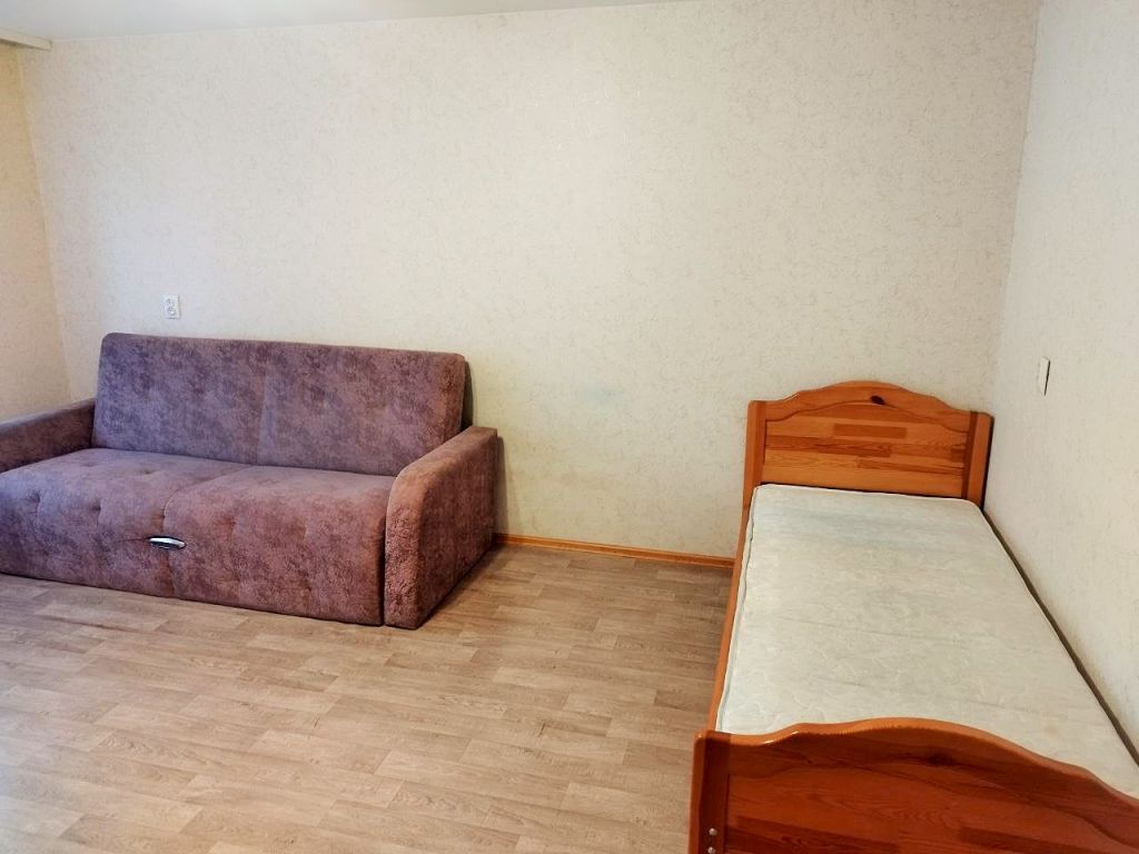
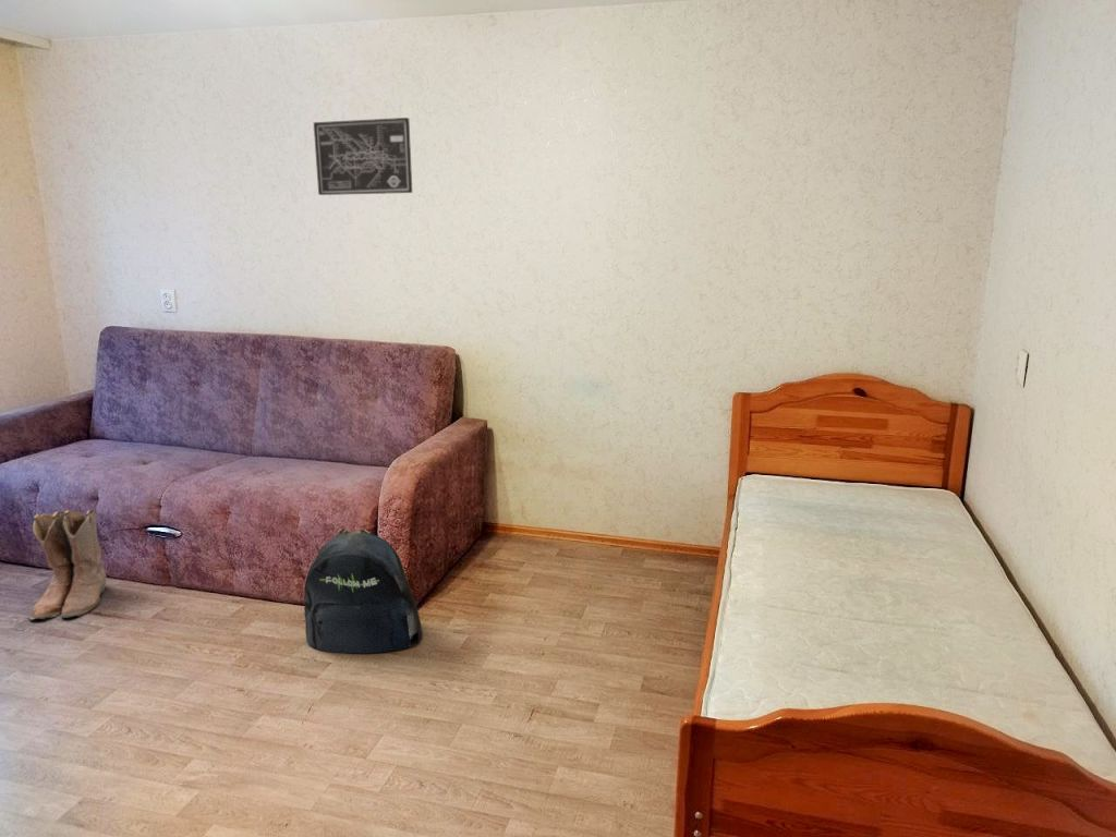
+ backpack [303,526,423,654]
+ boots [27,509,107,620]
+ wall art [313,117,413,196]
